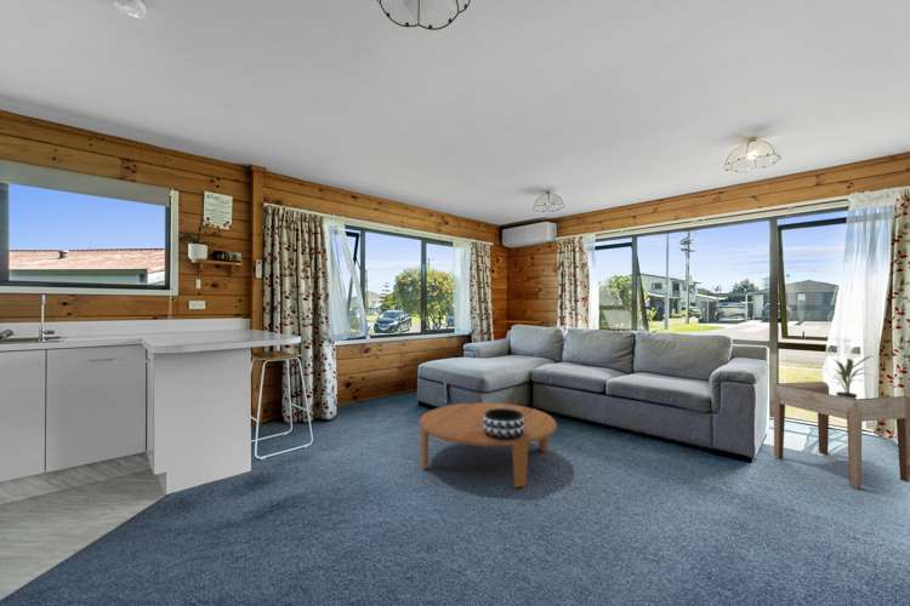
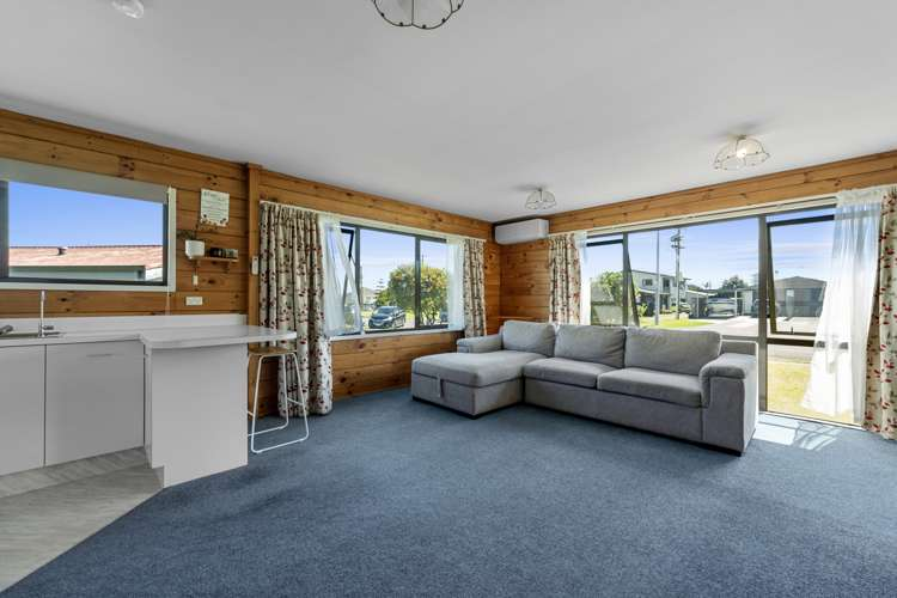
- side table [773,381,910,490]
- potted plant [827,355,872,399]
- coffee table [419,401,558,488]
- decorative bowl [482,408,525,440]
